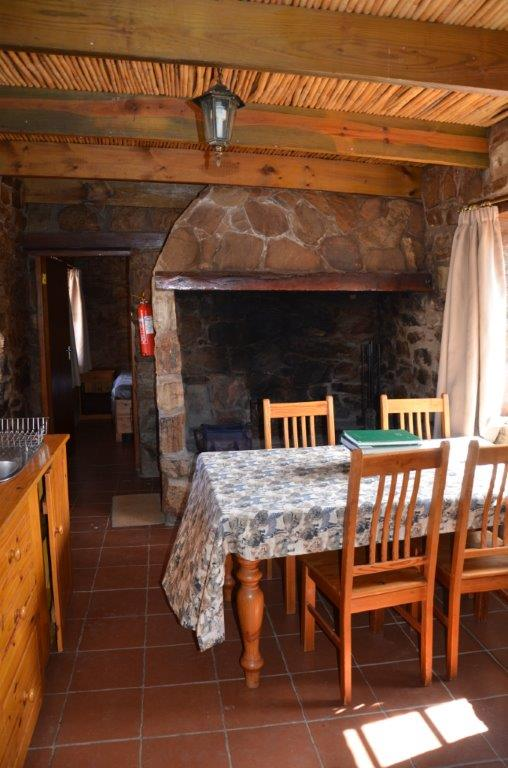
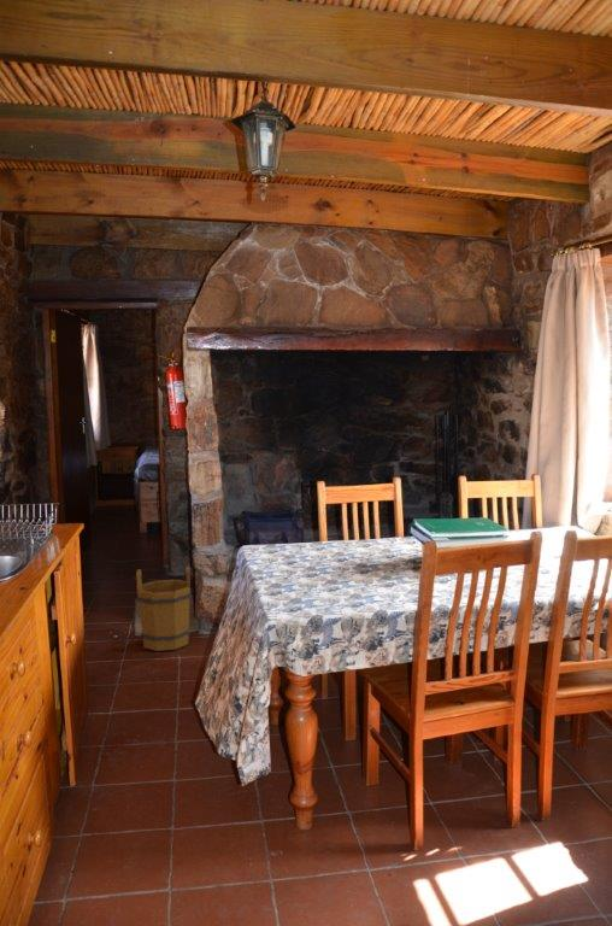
+ bucket [133,565,194,652]
